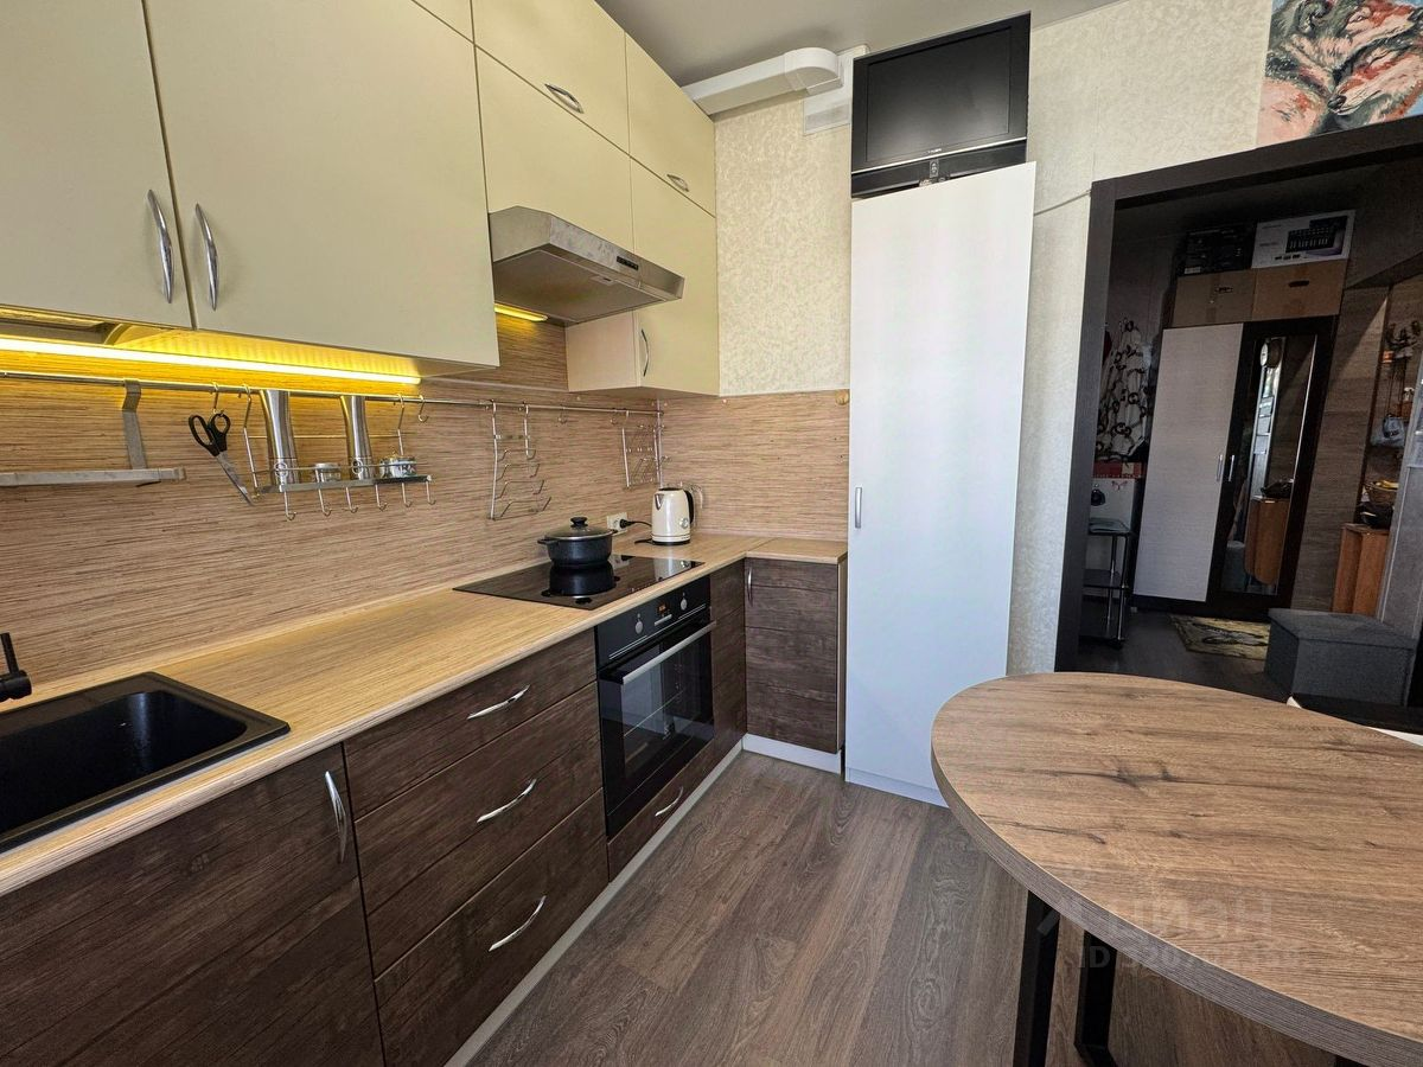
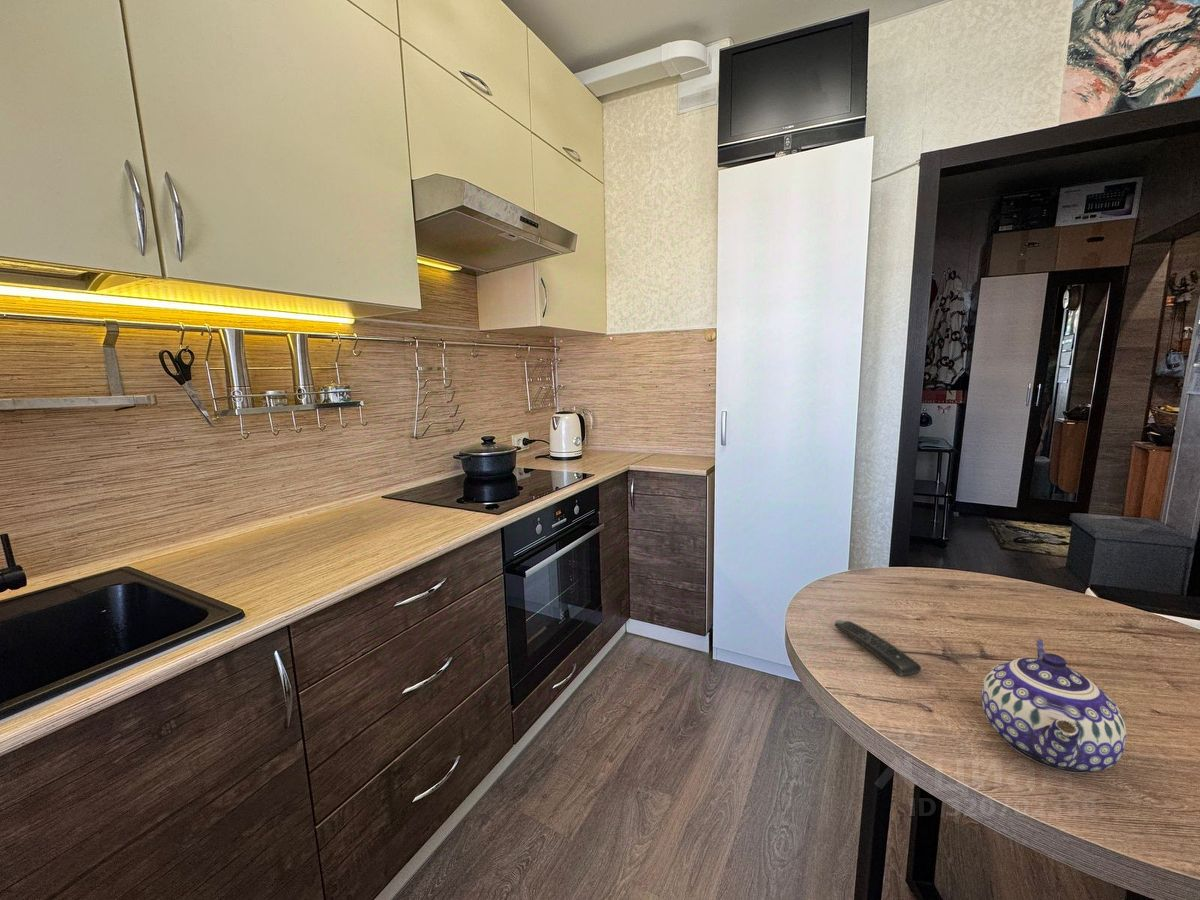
+ teapot [981,638,1127,774]
+ remote control [834,619,922,677]
